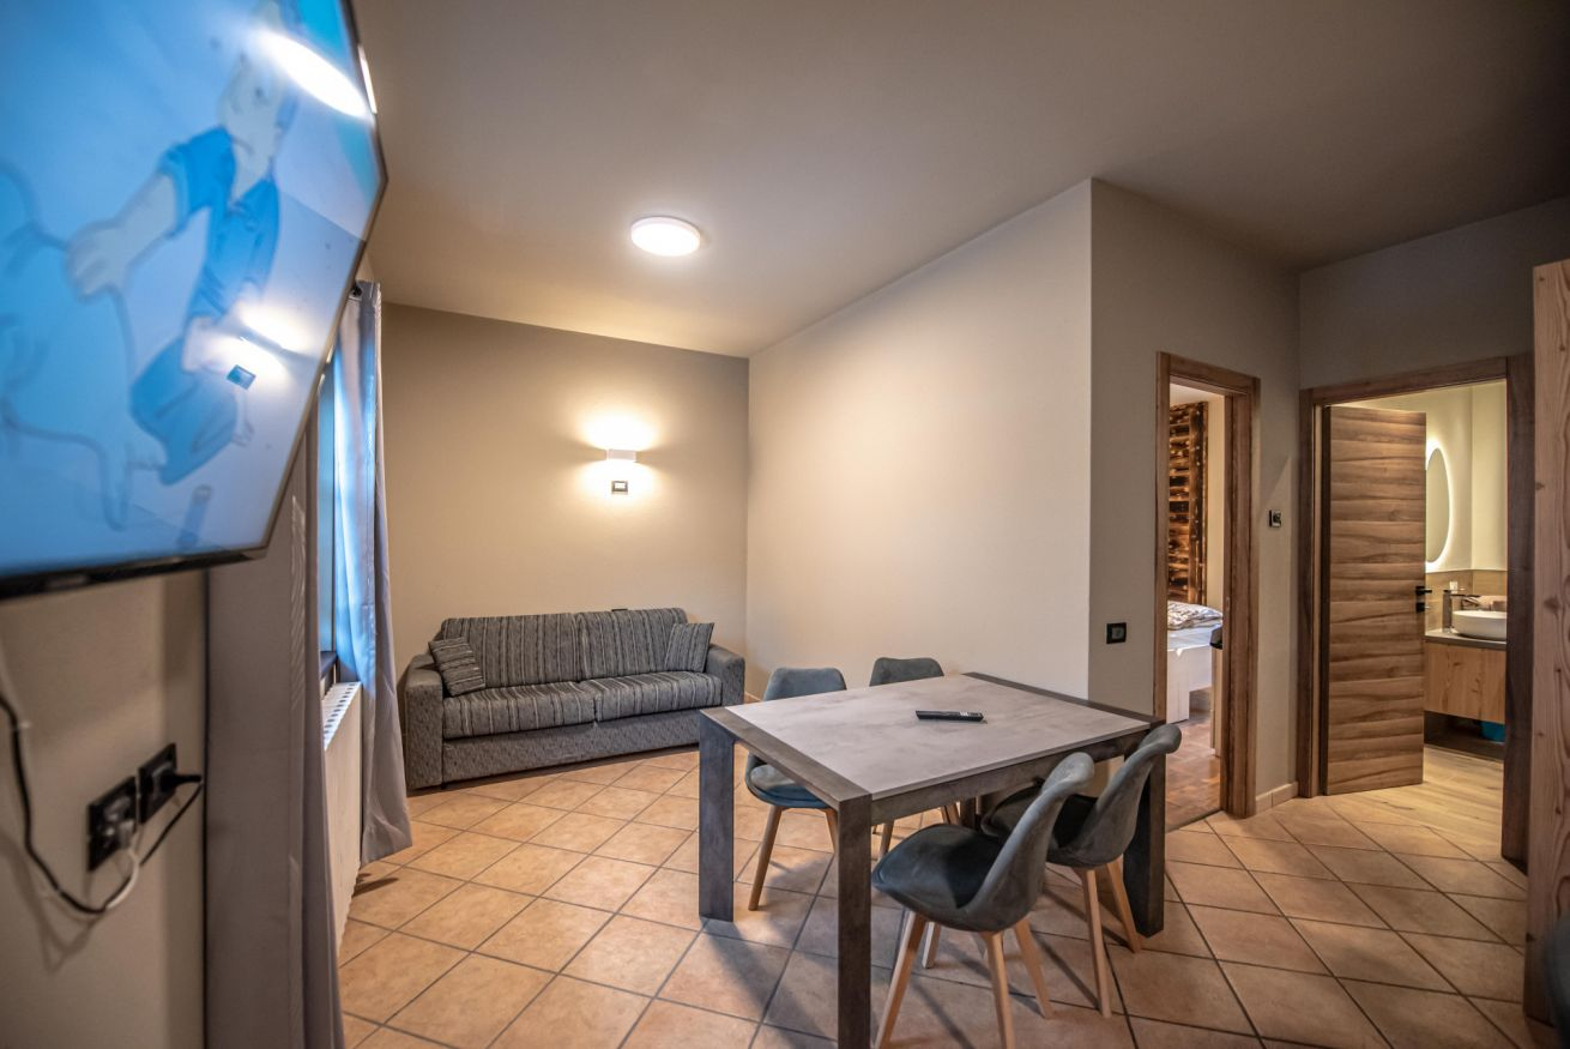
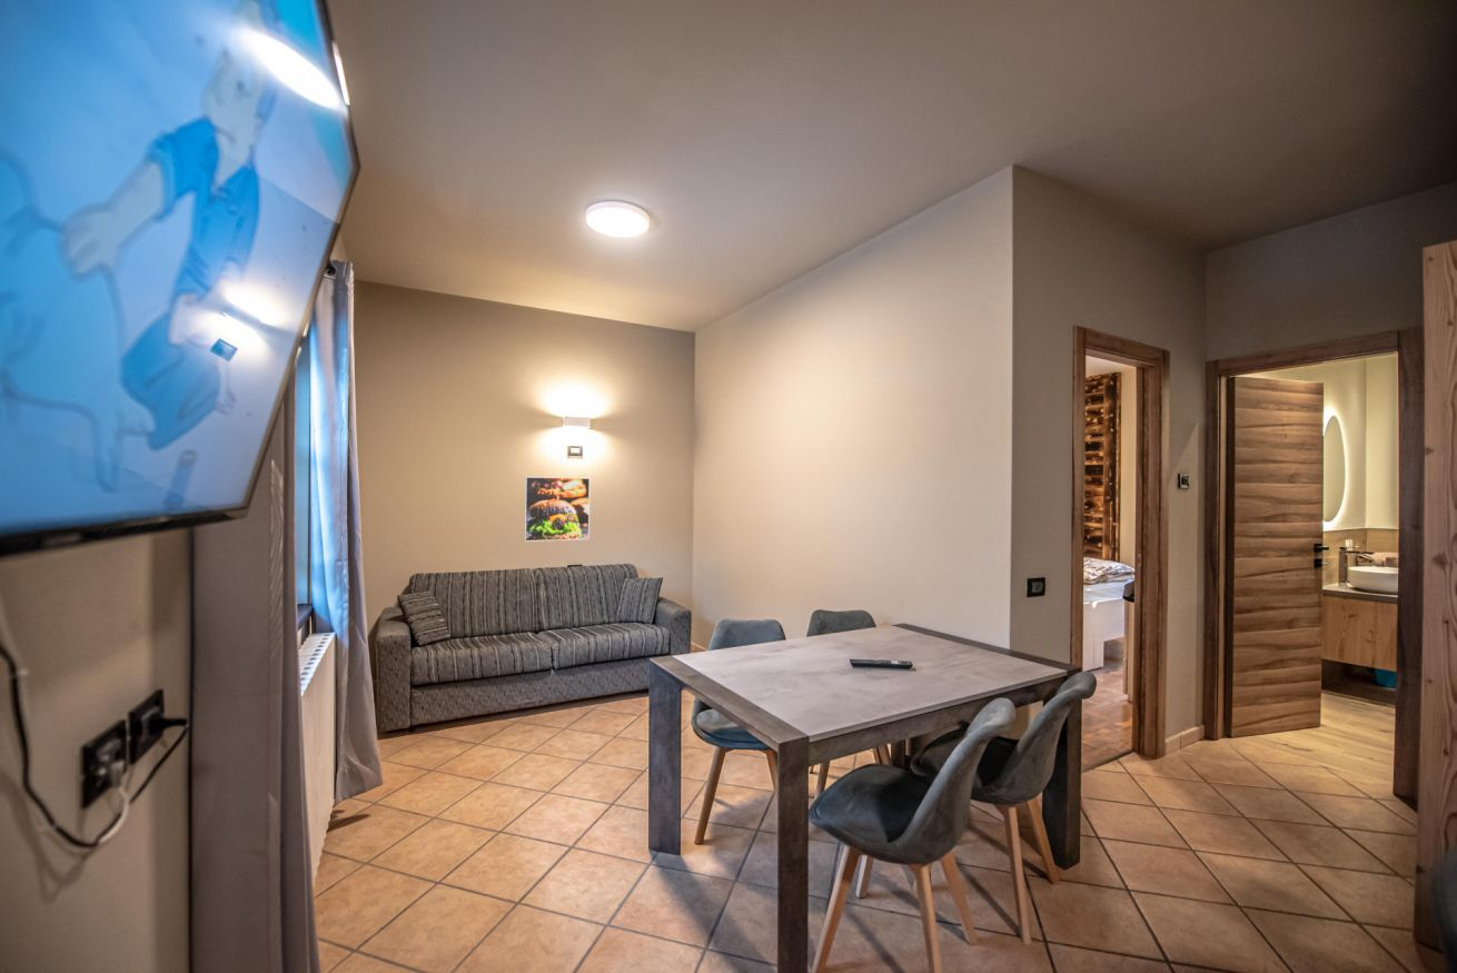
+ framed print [524,476,591,543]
